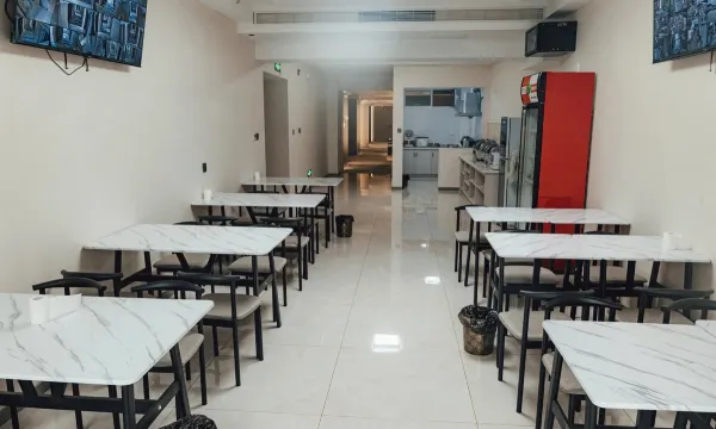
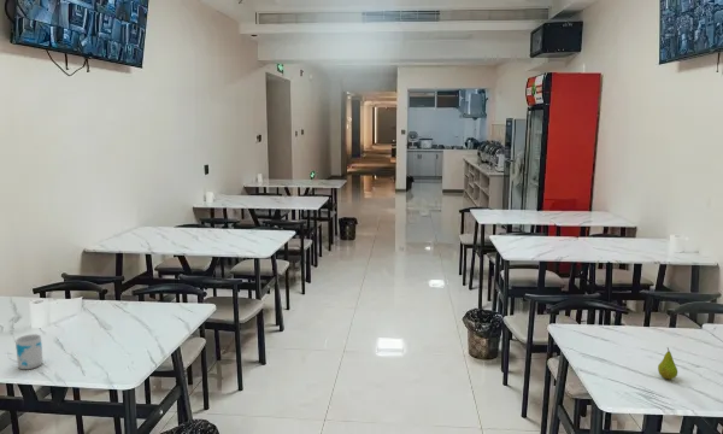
+ fruit [657,347,678,381]
+ mug [14,333,43,370]
